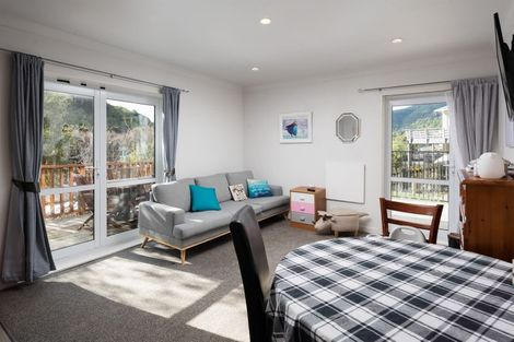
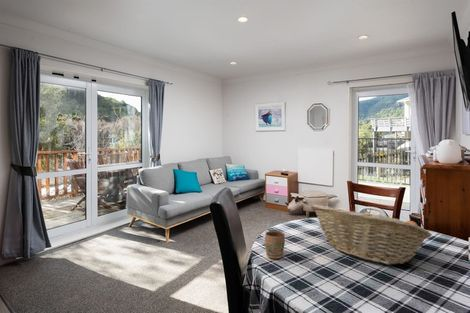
+ mug [264,230,286,260]
+ fruit basket [310,204,433,266]
